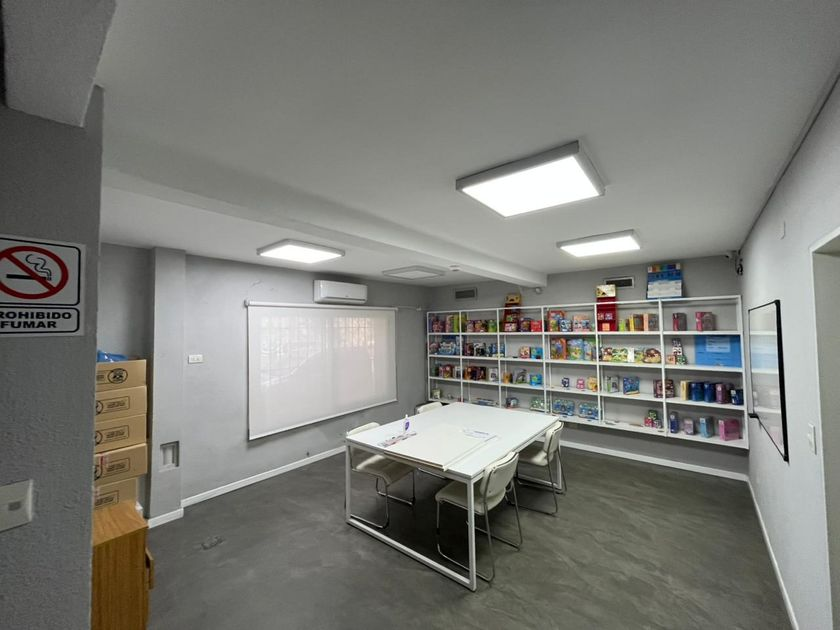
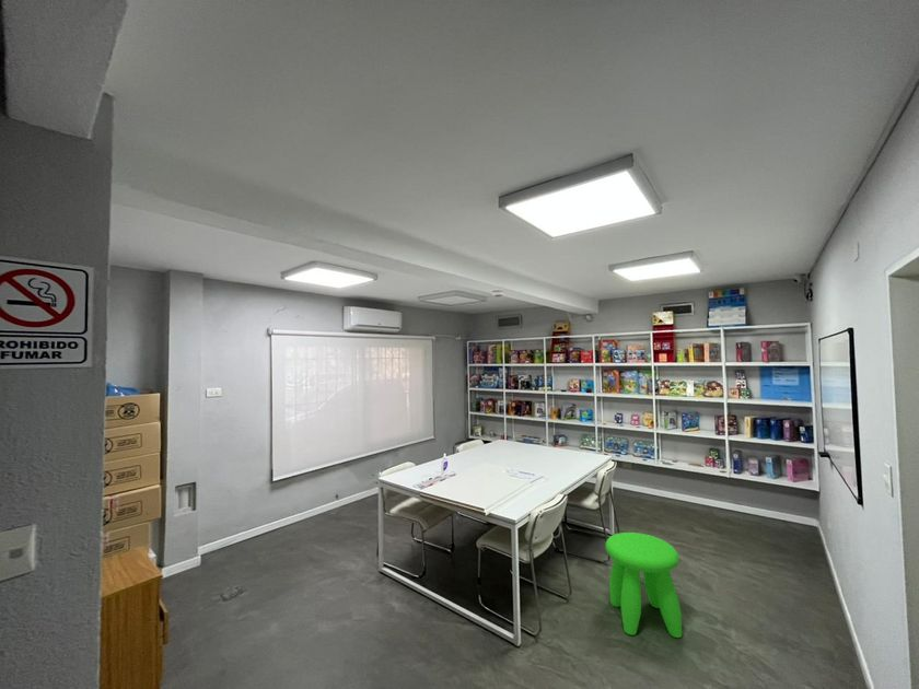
+ stool [604,532,683,639]
